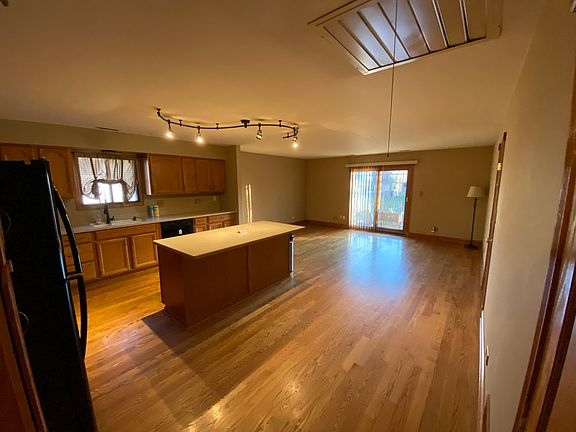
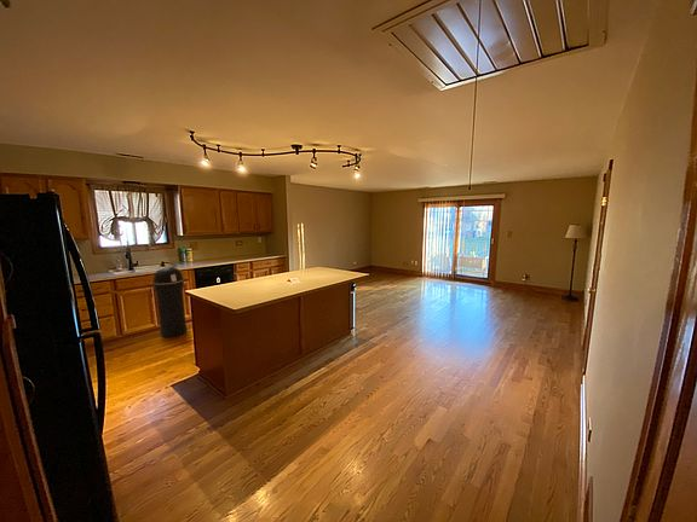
+ trash can [152,266,189,338]
